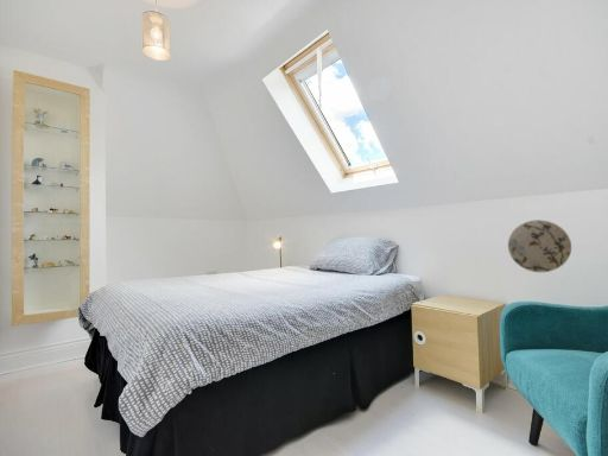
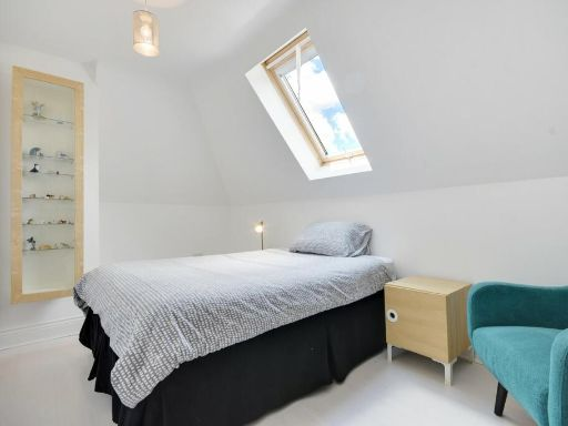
- decorative plate [507,218,572,273]
